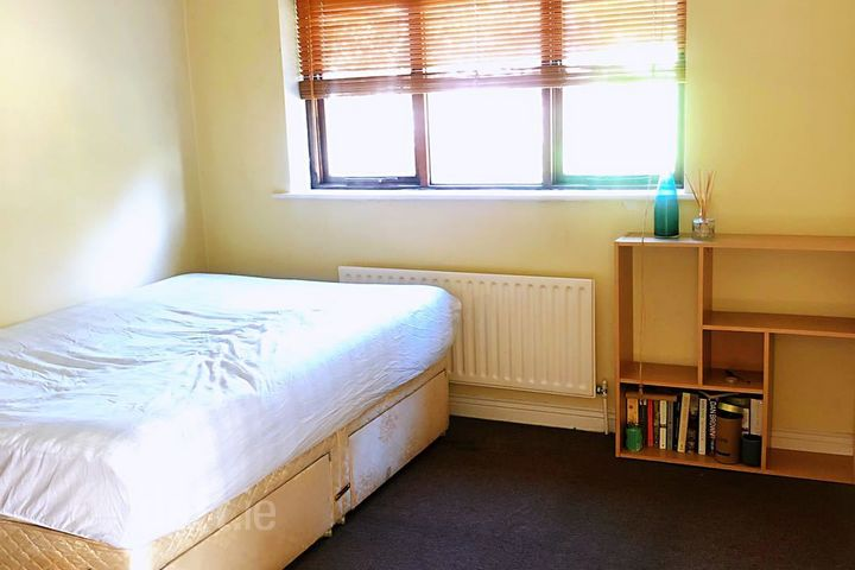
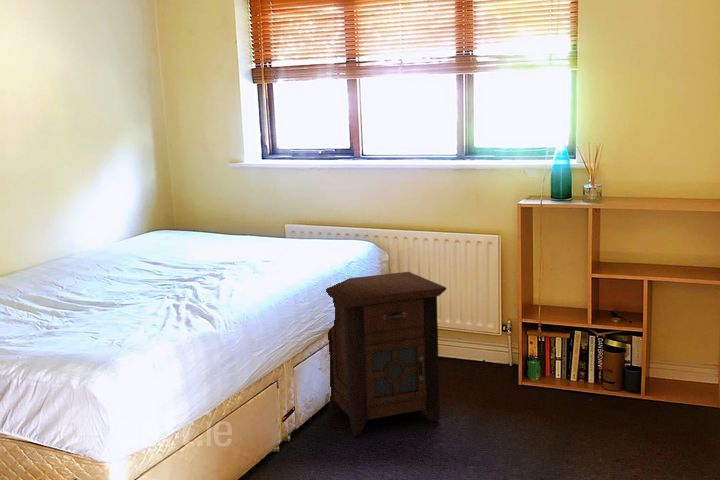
+ nightstand [325,271,447,437]
